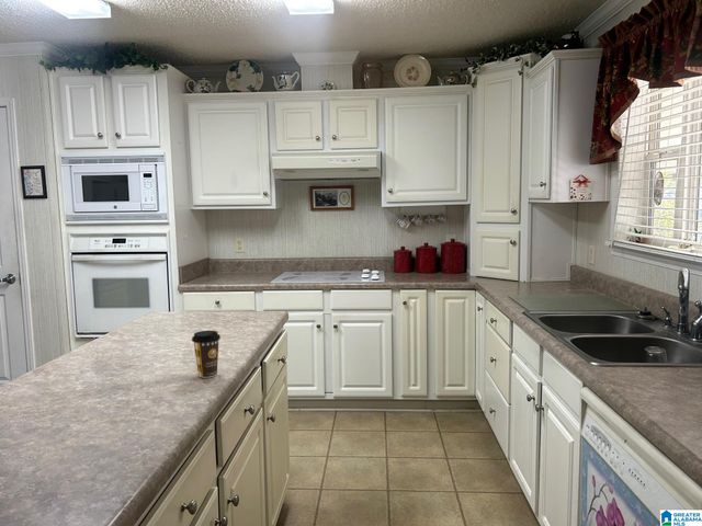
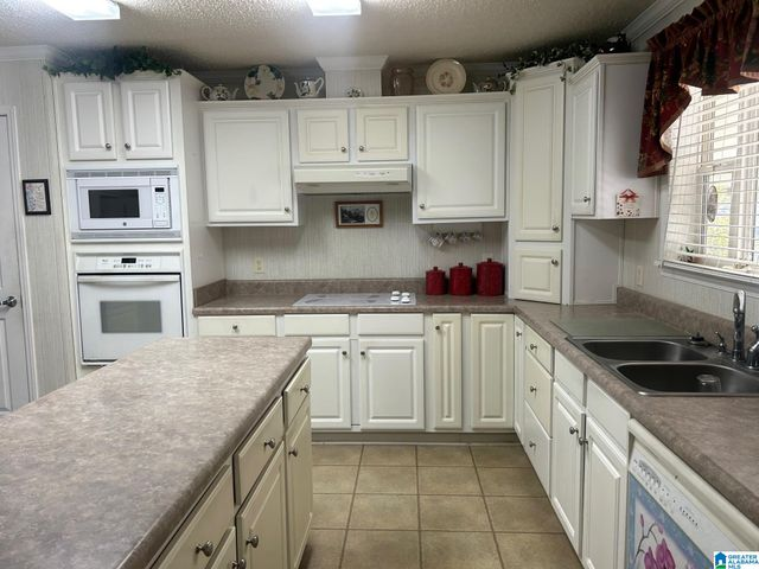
- coffee cup [191,330,222,379]
